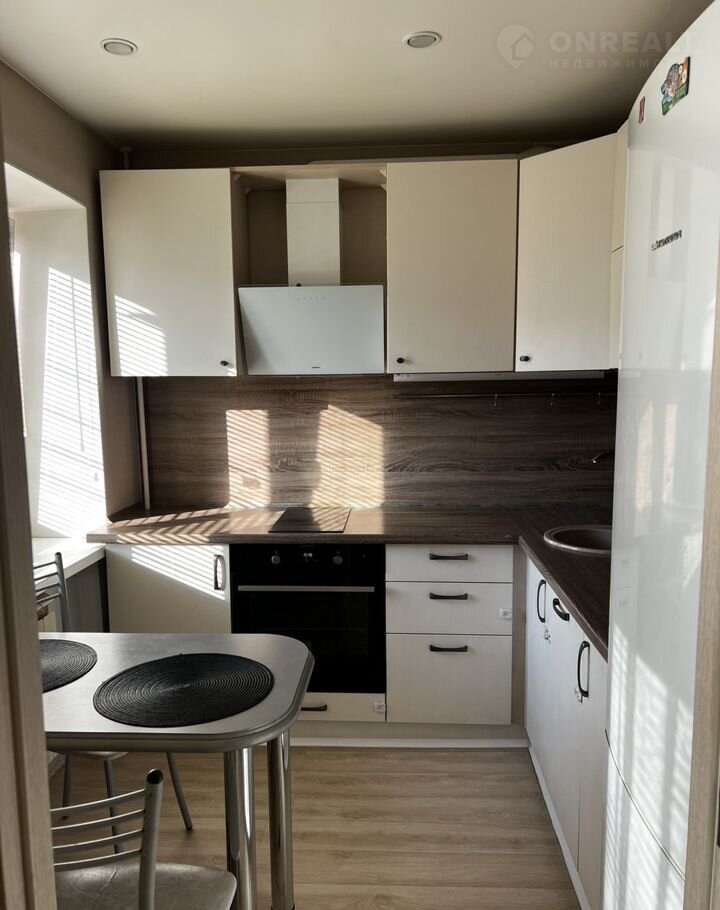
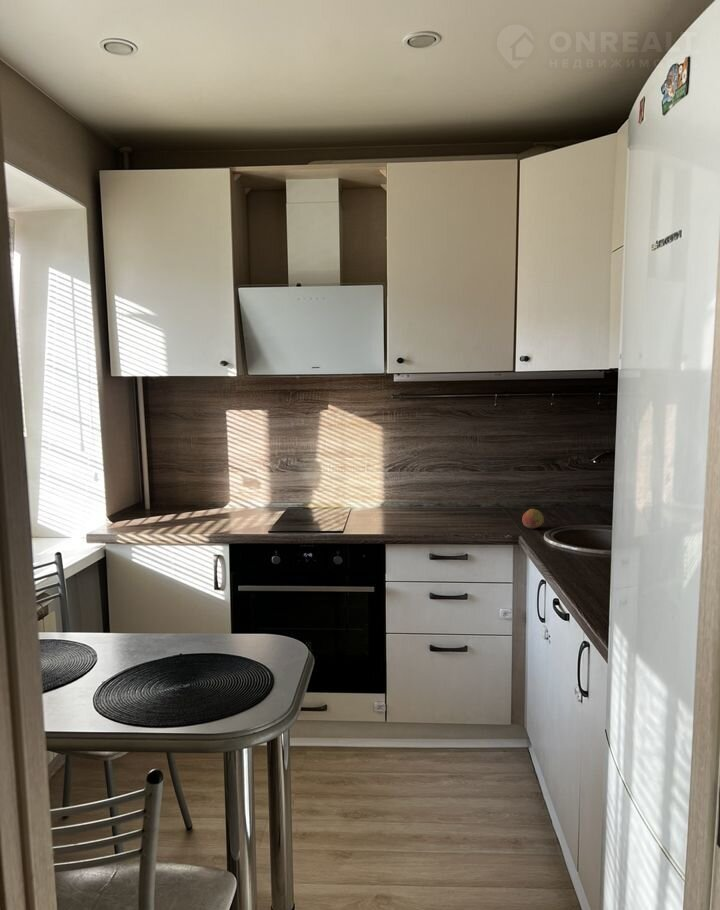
+ fruit [521,508,545,529]
